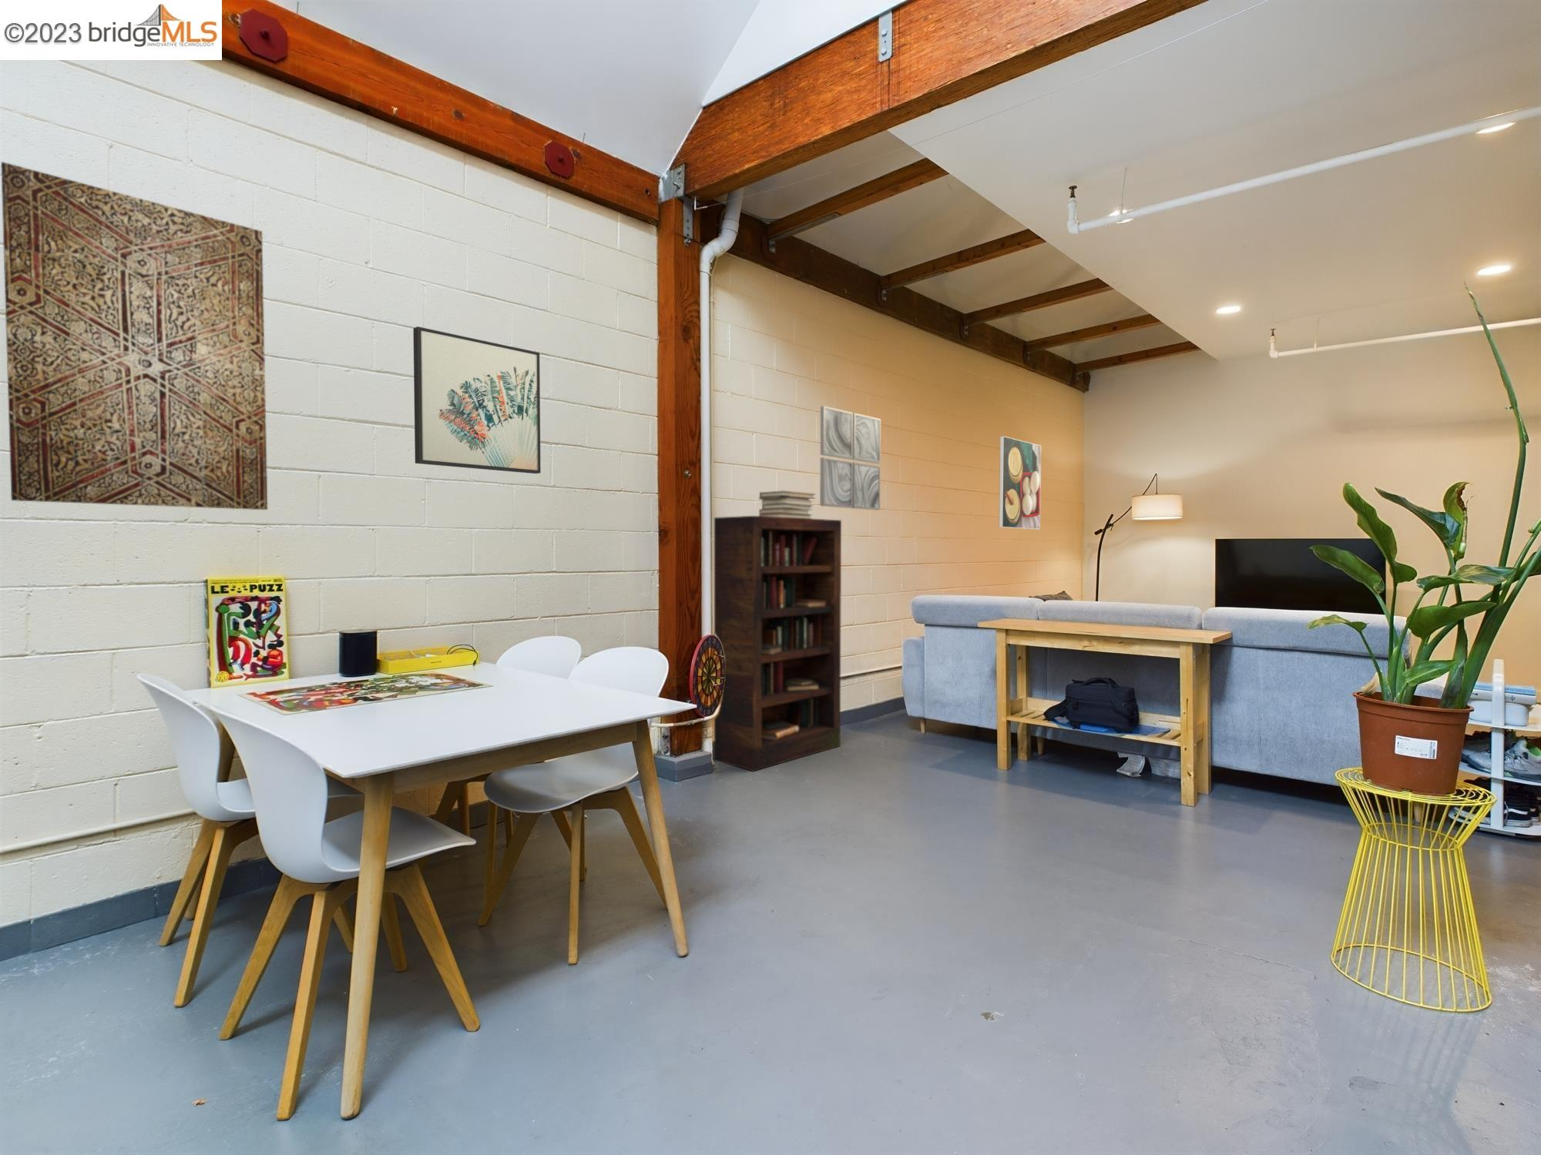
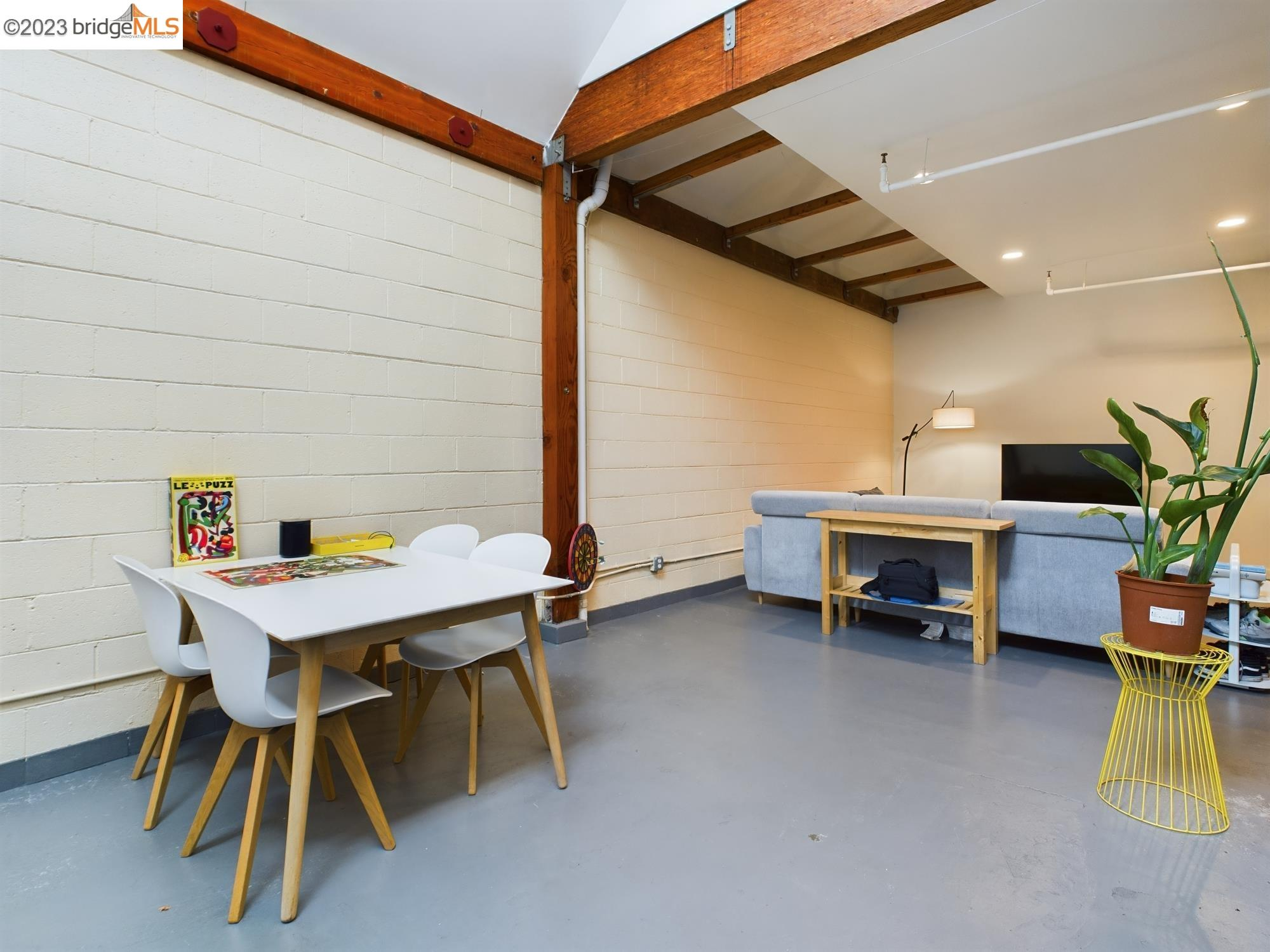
- wall art [819,405,881,511]
- wall art [0,161,268,511]
- bookcase [713,516,842,773]
- book stack [758,490,815,519]
- wall art [413,325,541,474]
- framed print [999,436,1042,530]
